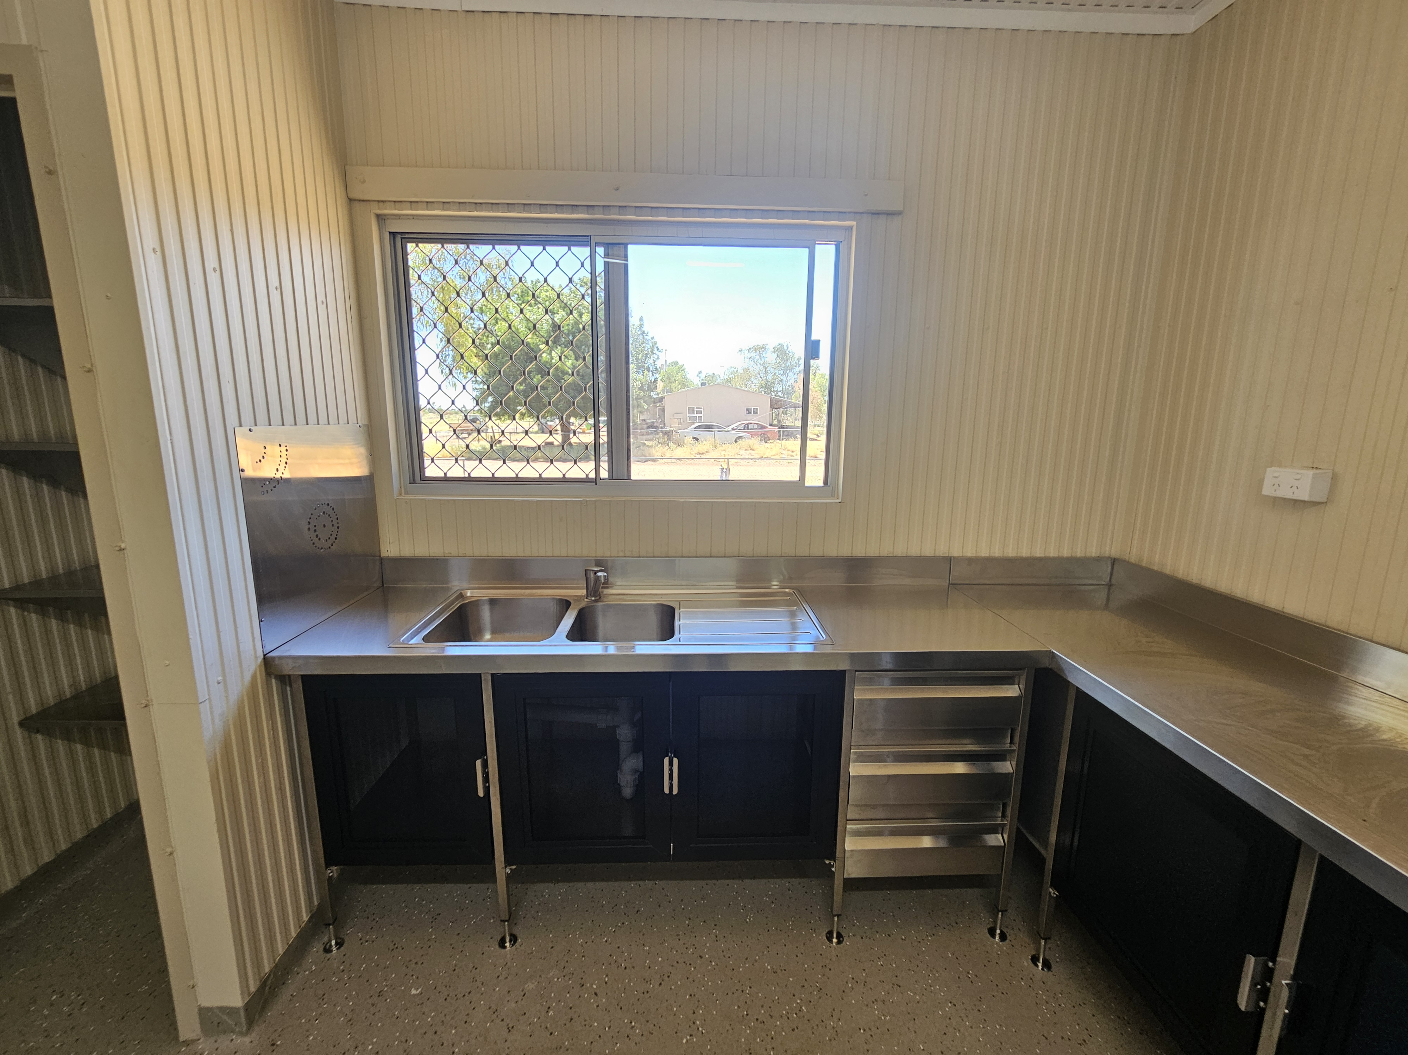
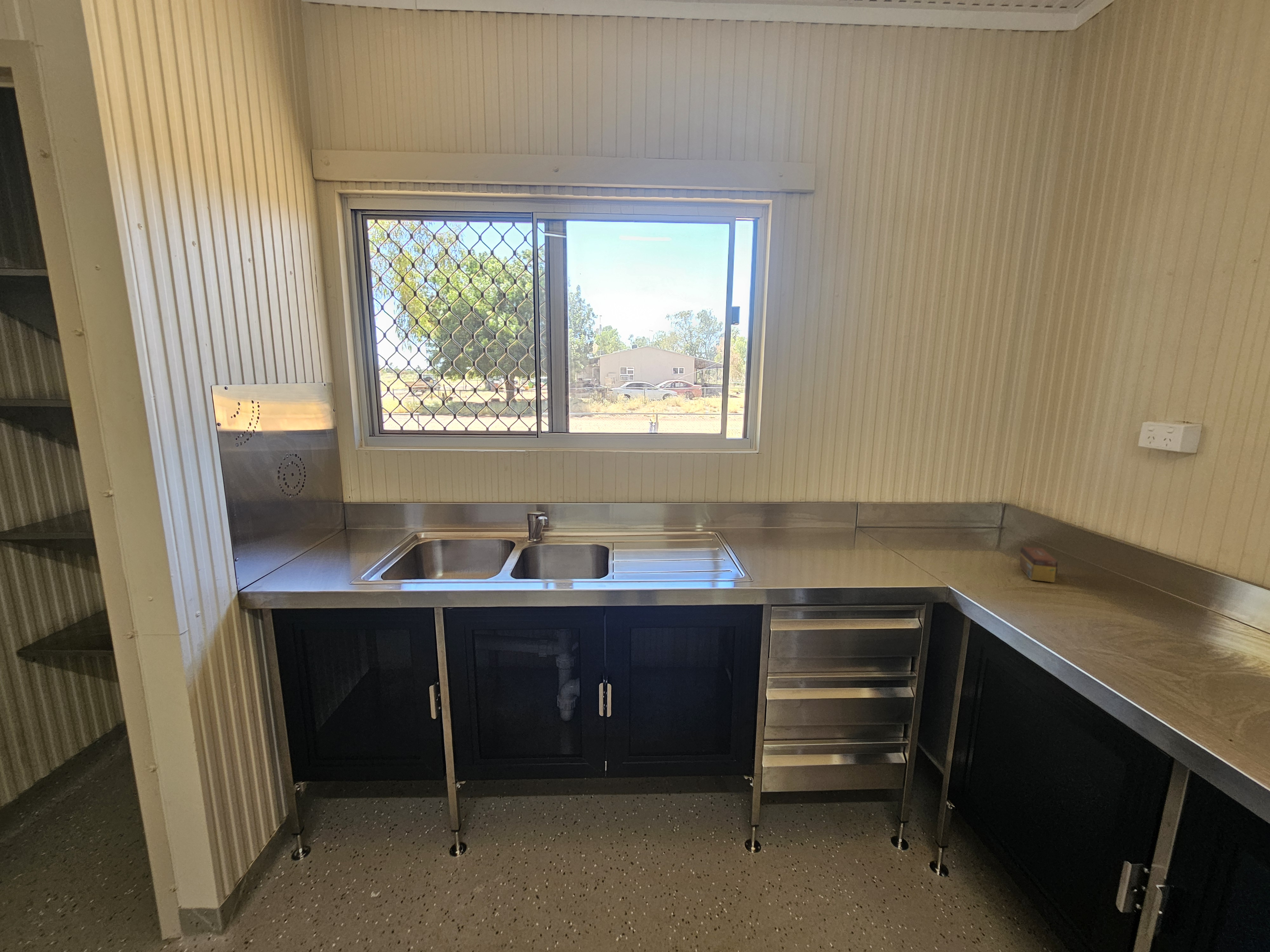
+ tea box [1019,547,1058,583]
